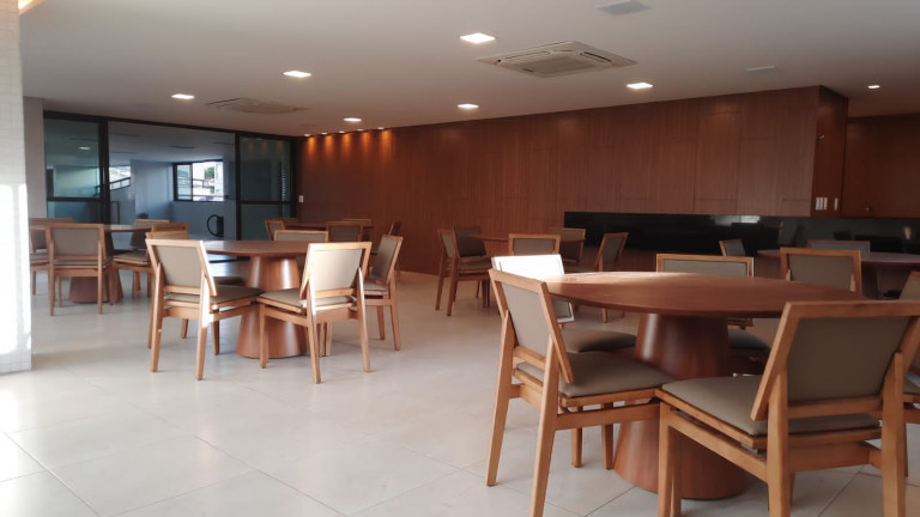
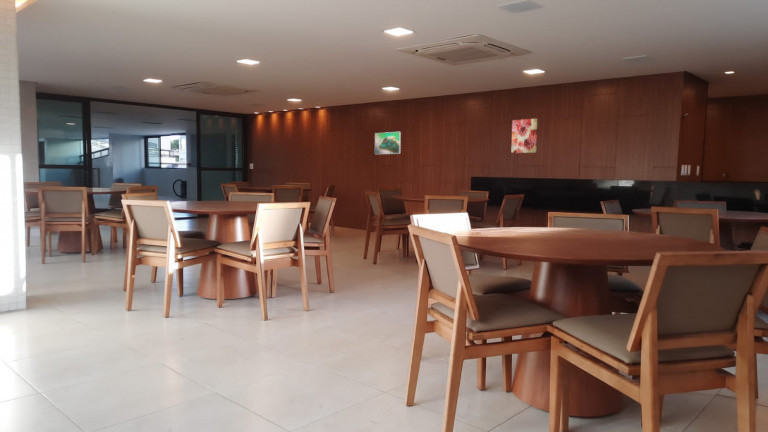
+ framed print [374,131,402,155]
+ wall art [510,118,539,154]
